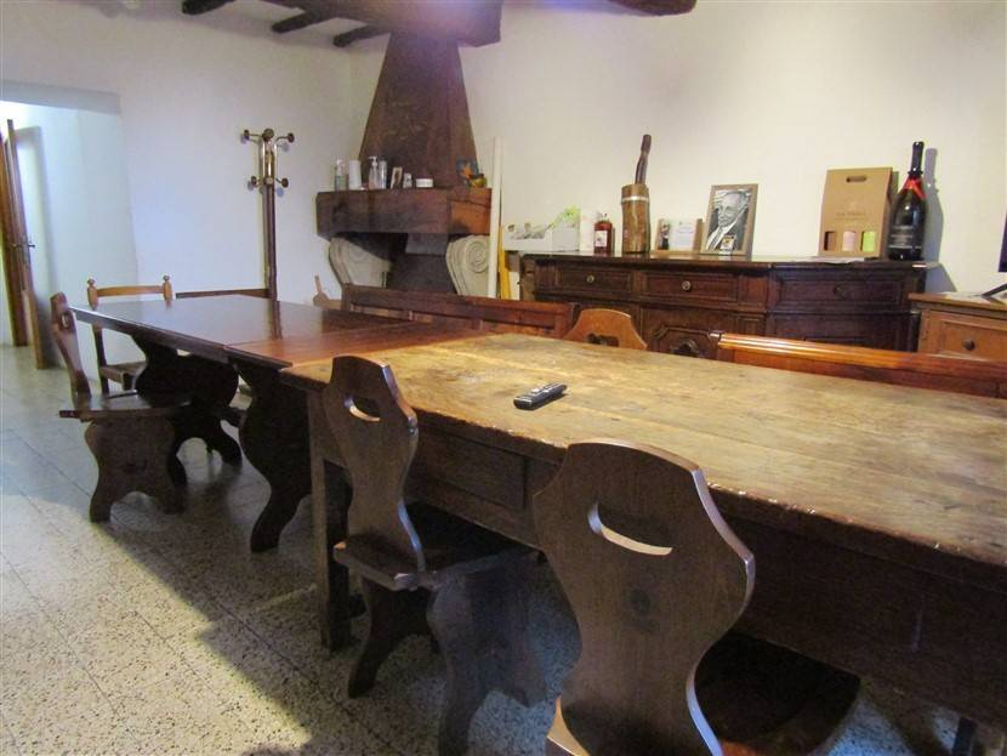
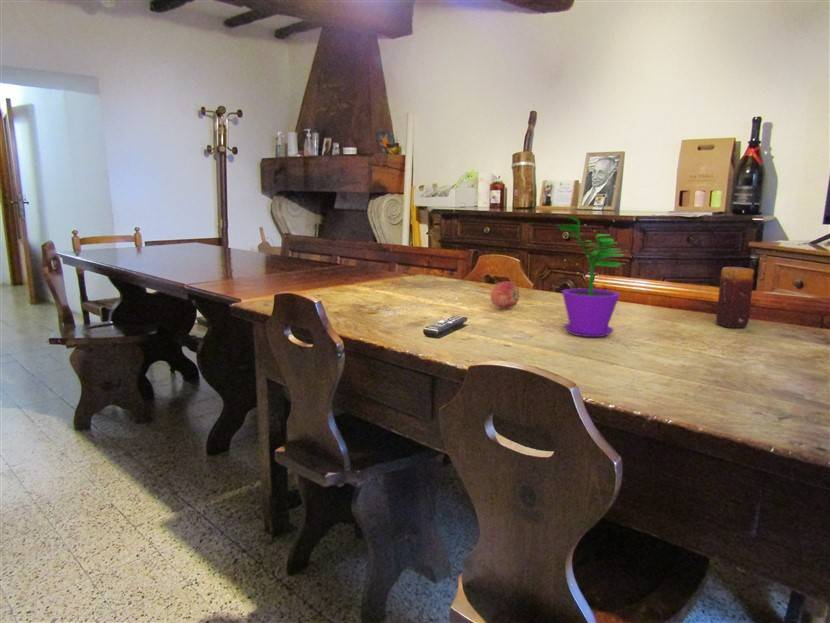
+ candle [715,266,755,329]
+ apple [489,280,520,310]
+ flower pot [554,207,625,338]
